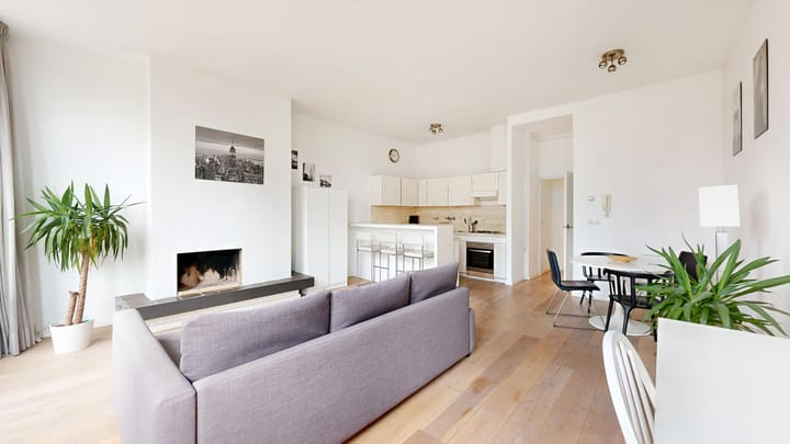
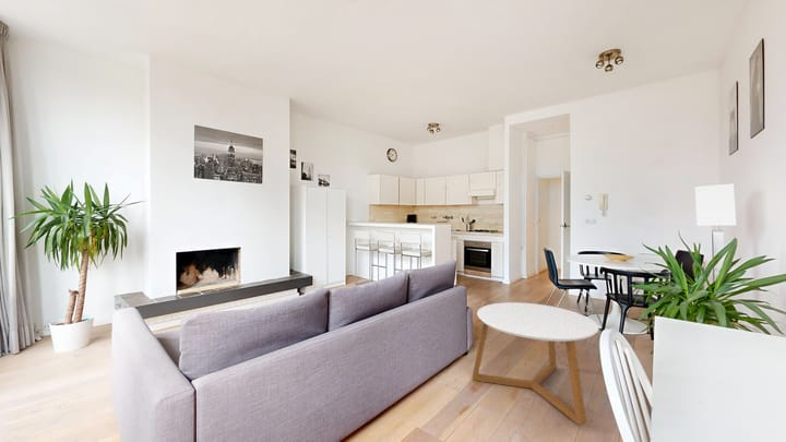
+ coffee table [472,301,600,426]
